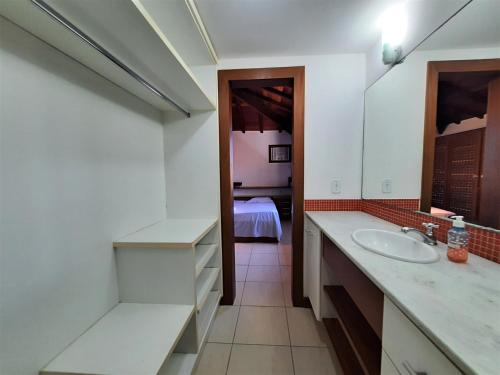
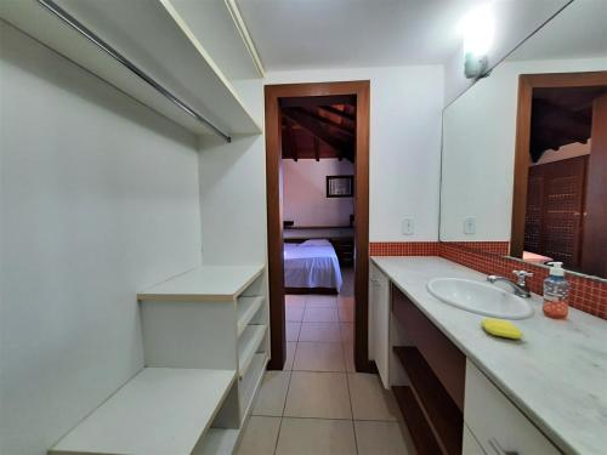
+ soap bar [481,317,524,340]
